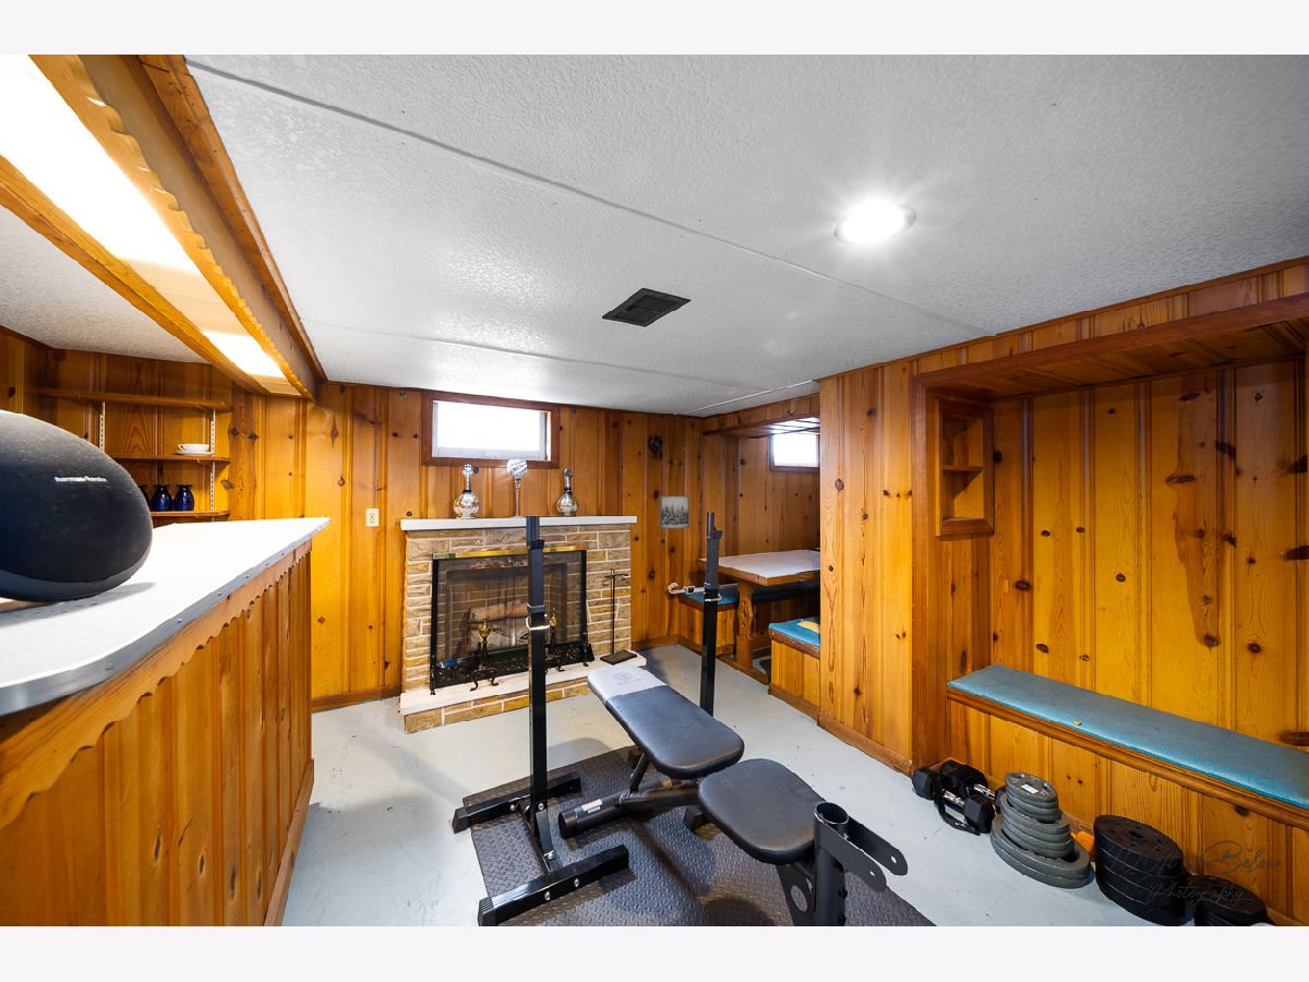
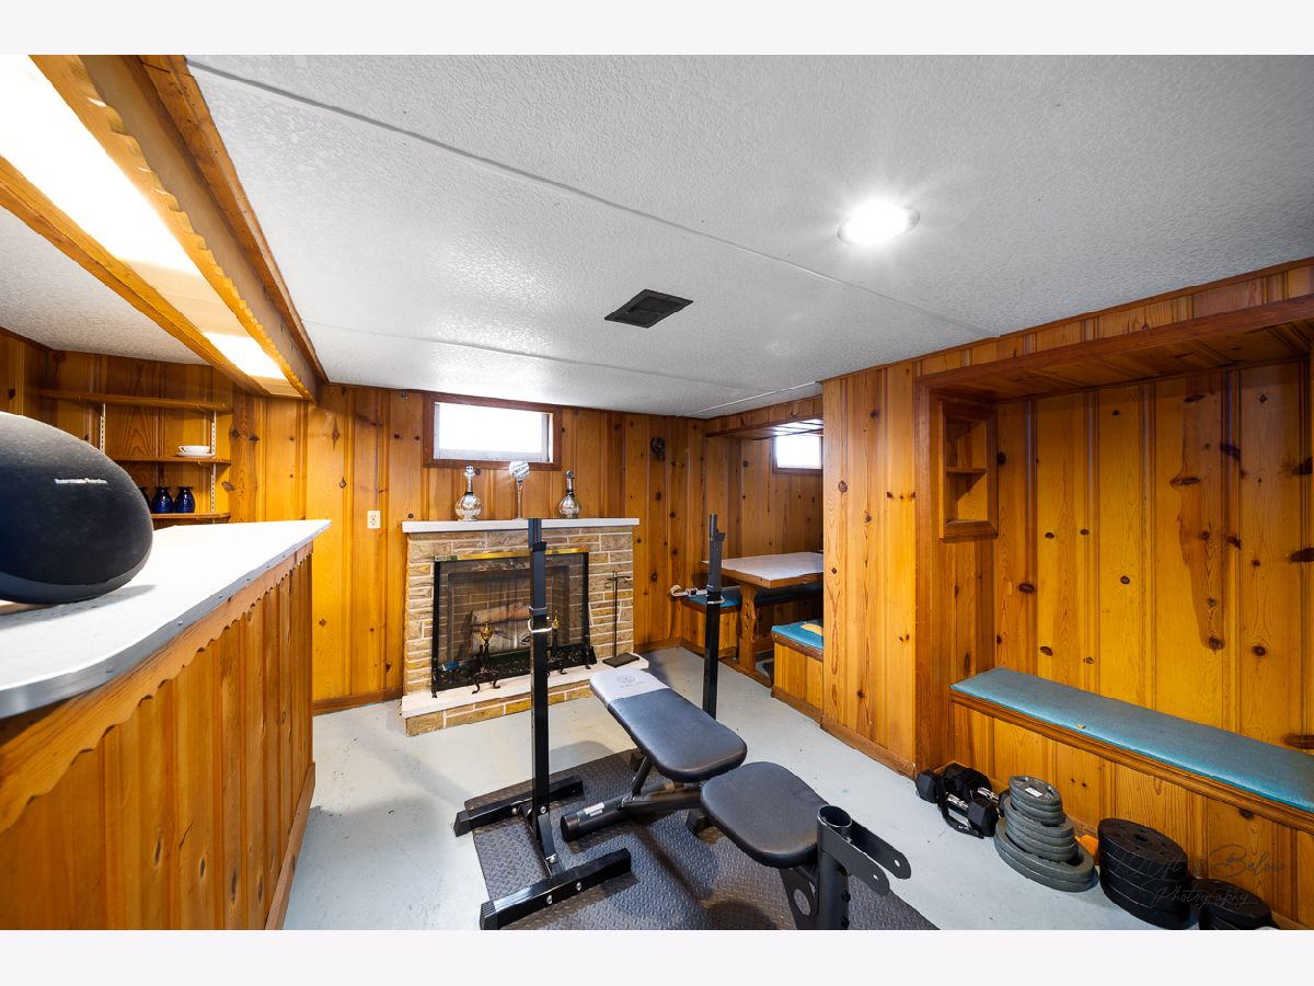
- wall art [658,494,690,530]
